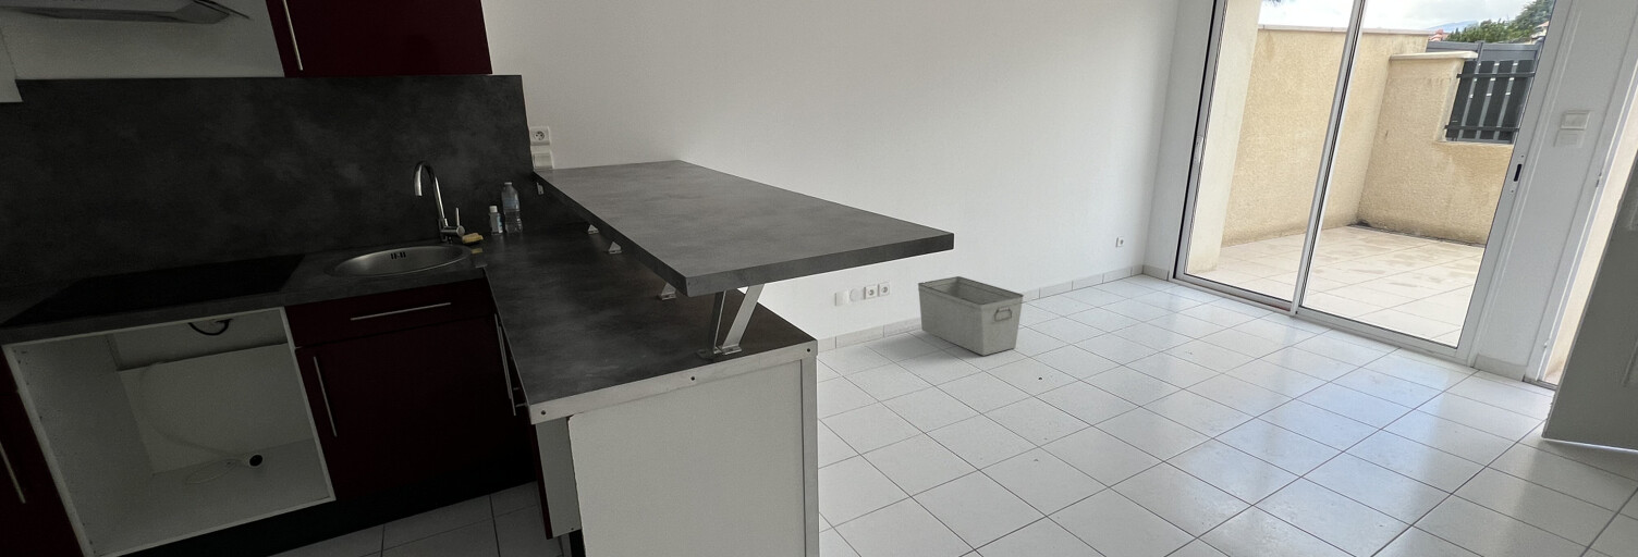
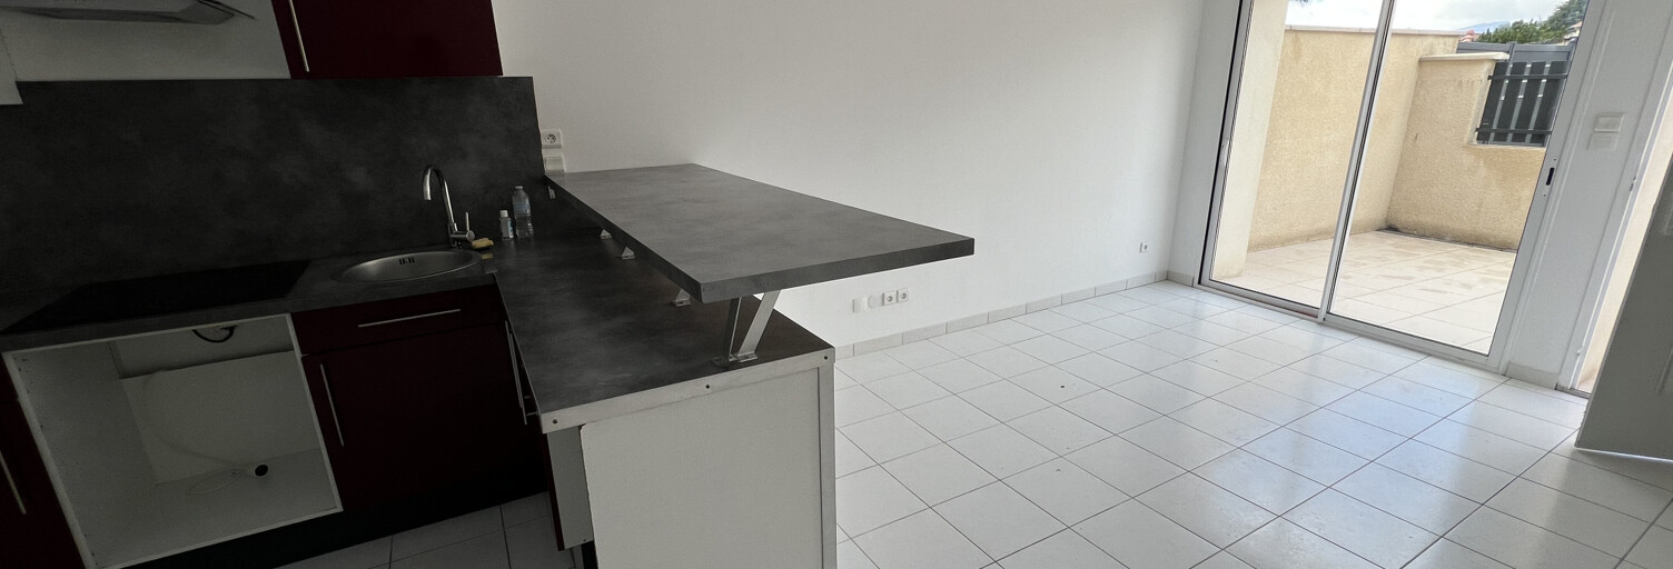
- storage bin [917,275,1025,357]
